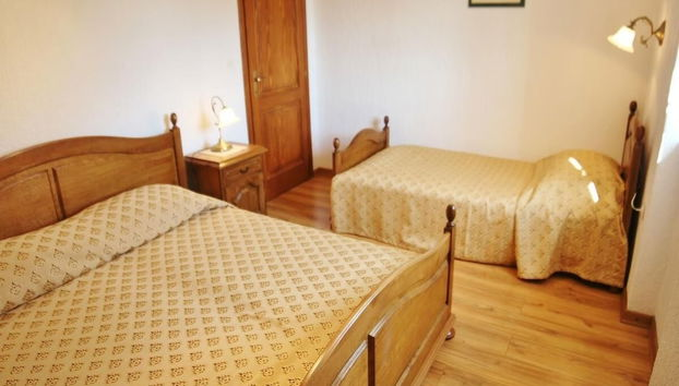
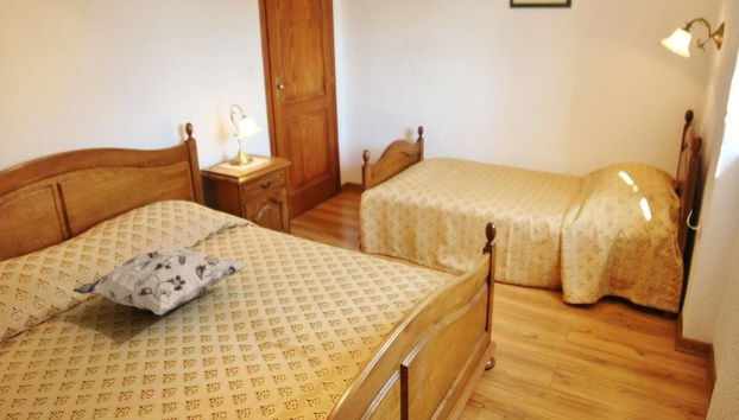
+ decorative pillow [71,246,248,317]
